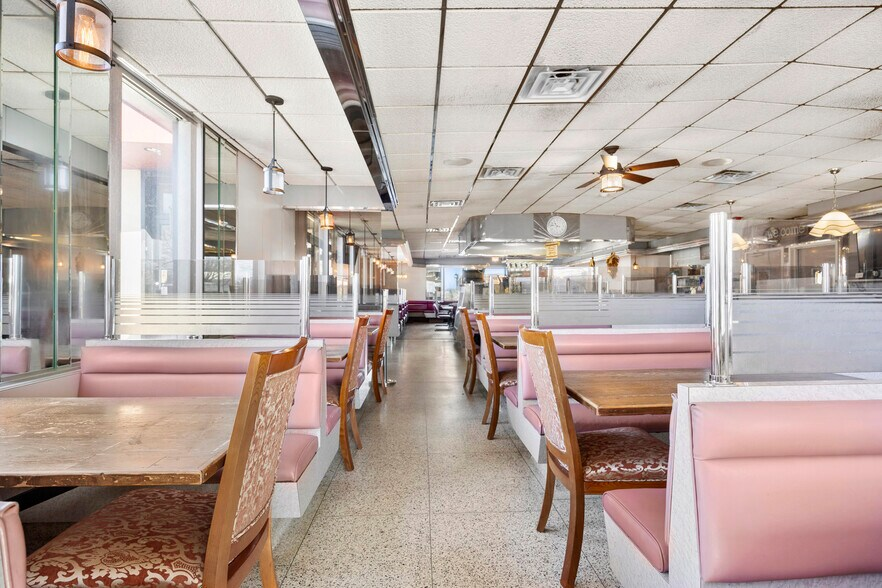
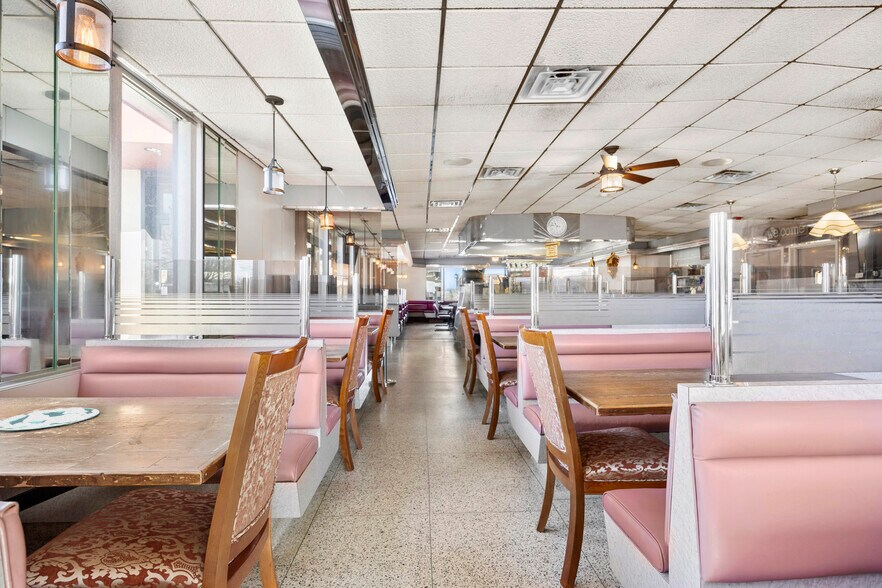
+ plate [0,406,101,431]
